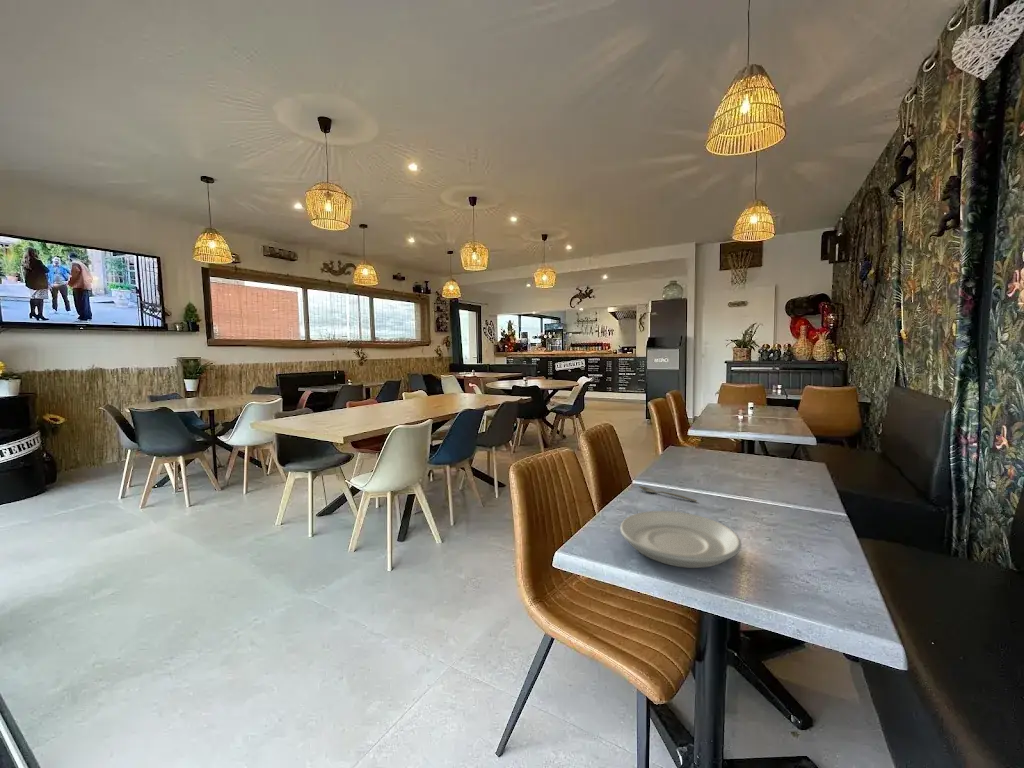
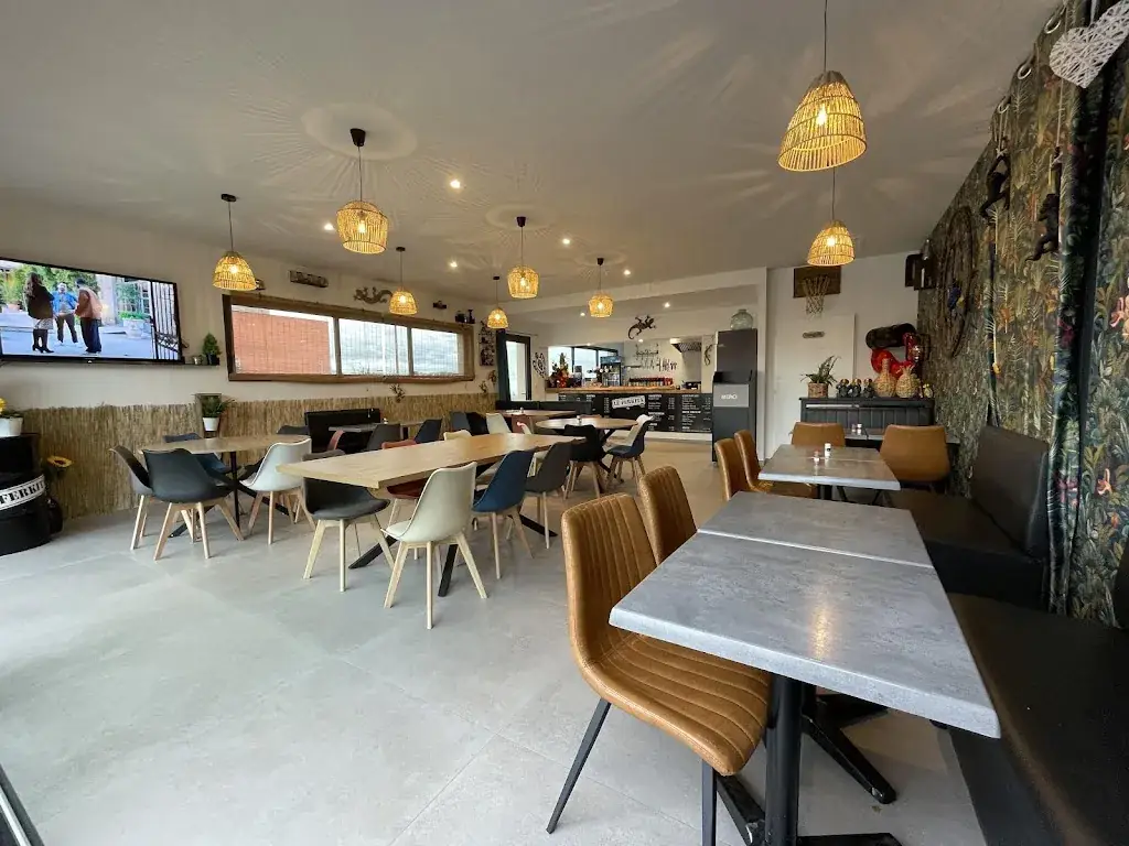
- plate [619,510,742,569]
- spoon [638,485,698,503]
